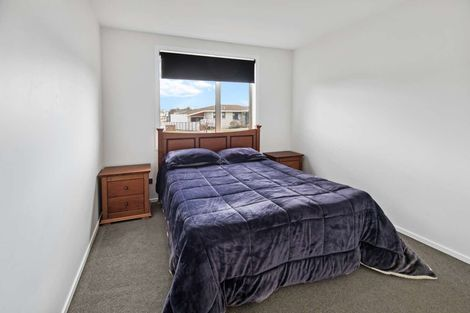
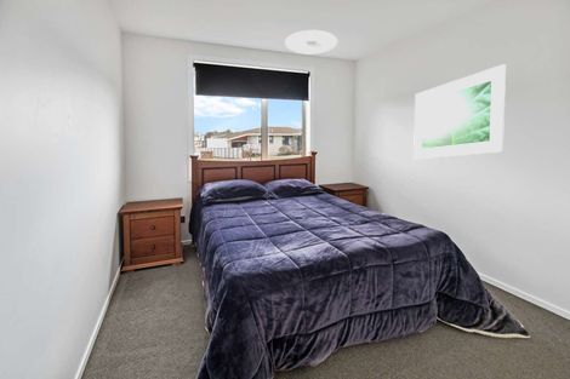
+ ceiling light [284,29,338,54]
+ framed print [412,63,507,160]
